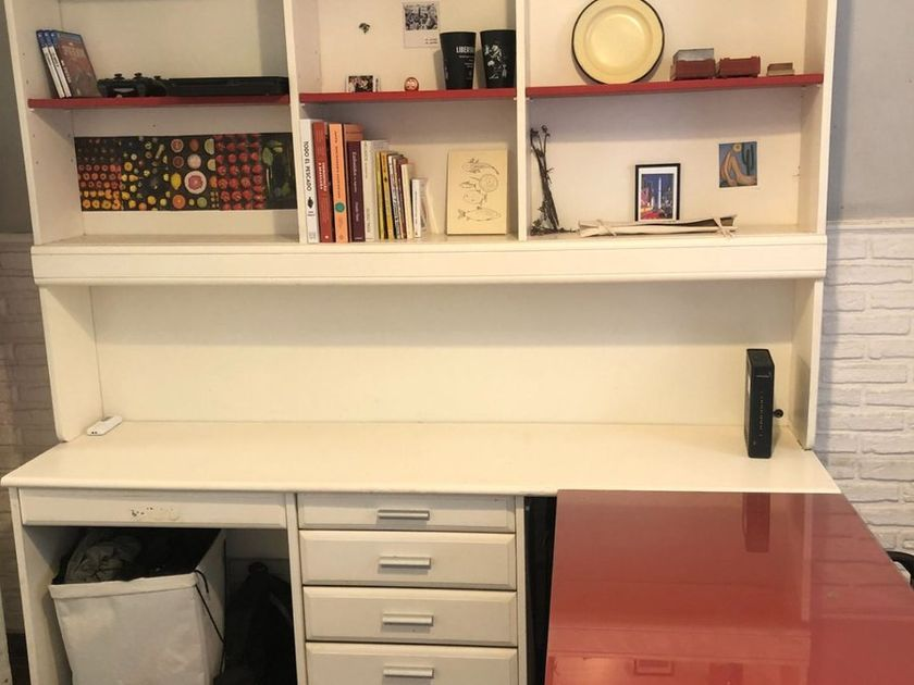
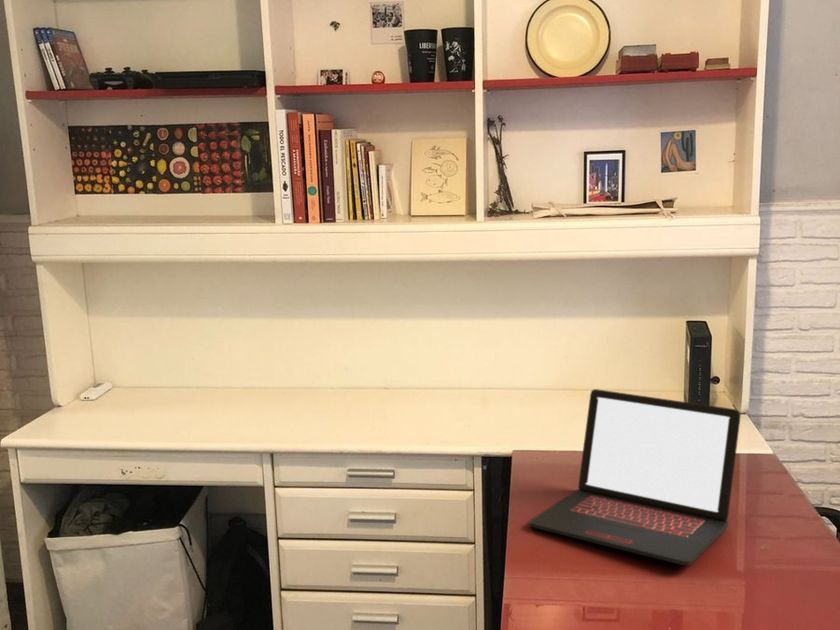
+ laptop [528,388,742,566]
